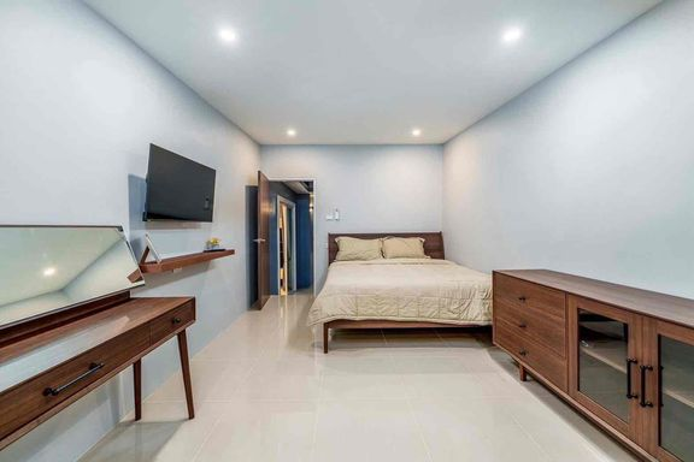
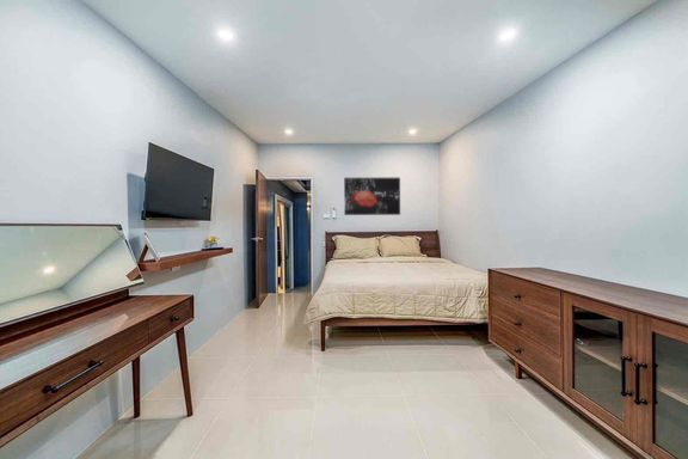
+ wall art [343,177,401,216]
